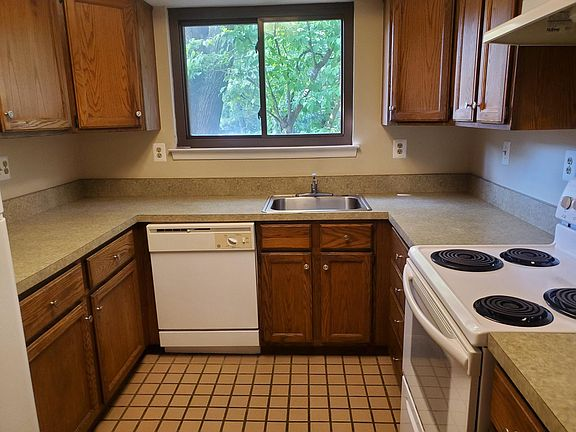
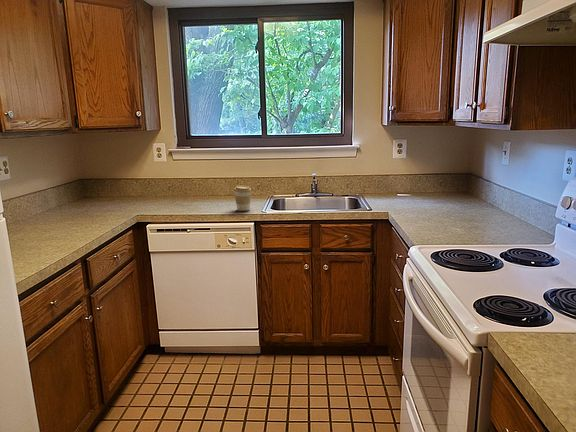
+ coffee cup [233,185,252,212]
